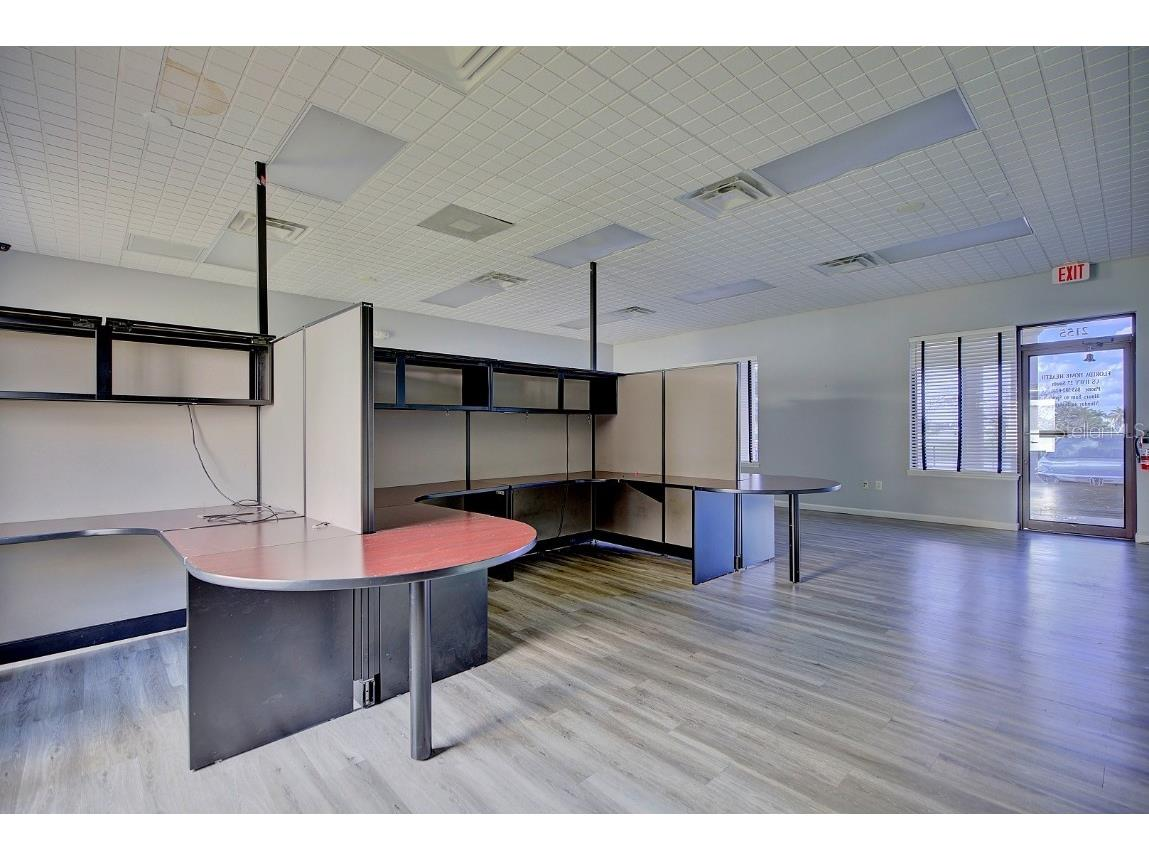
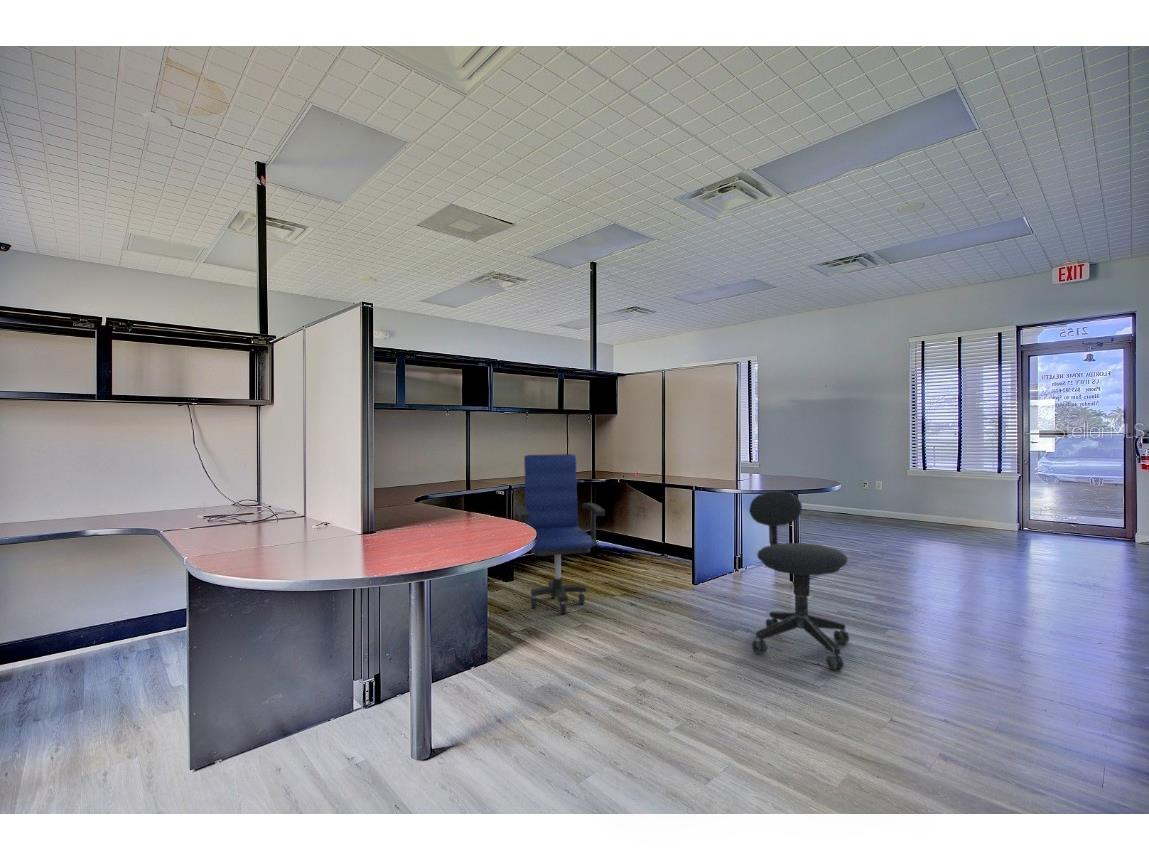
+ office chair [512,453,606,615]
+ office chair [748,490,851,671]
